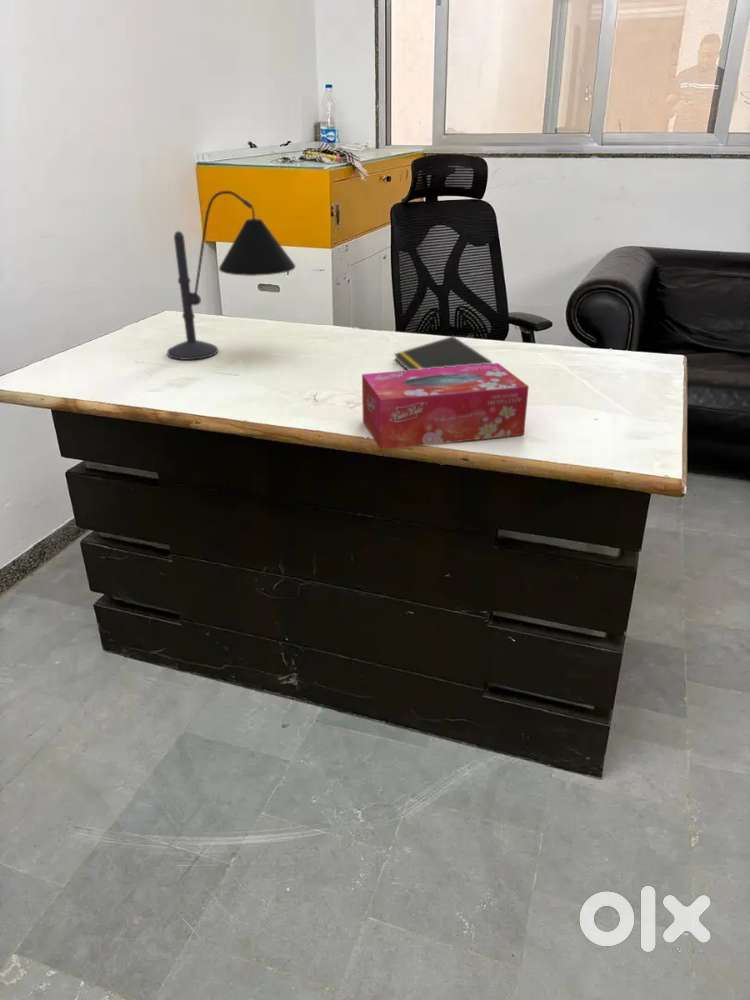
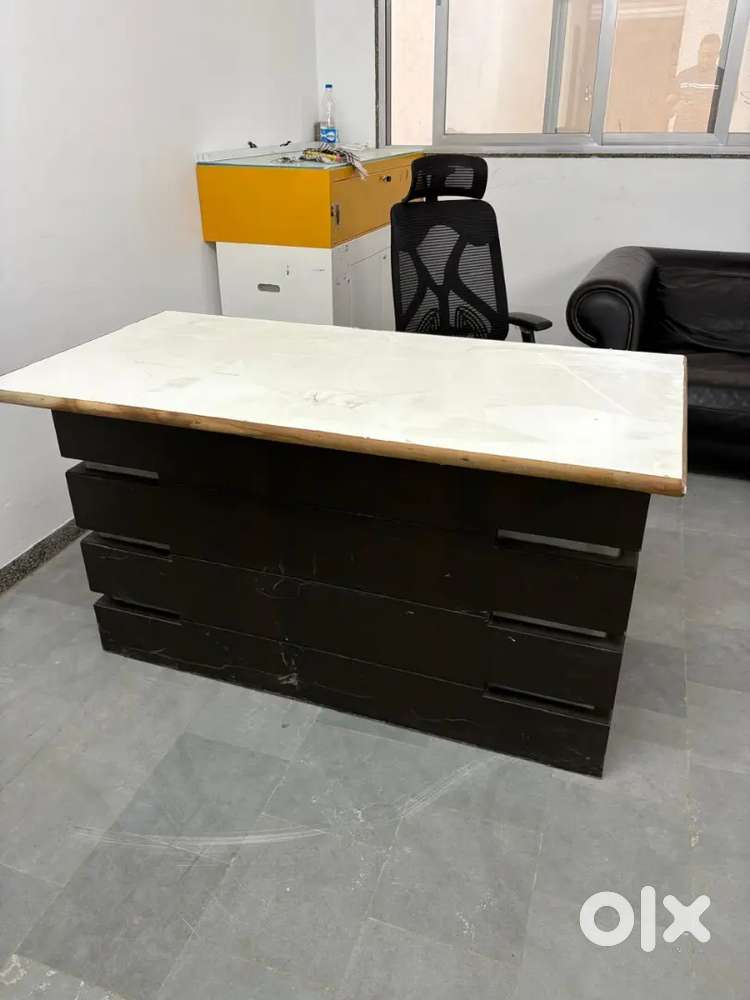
- tissue box [361,362,530,451]
- notepad [393,335,493,370]
- desk lamp [166,190,296,361]
